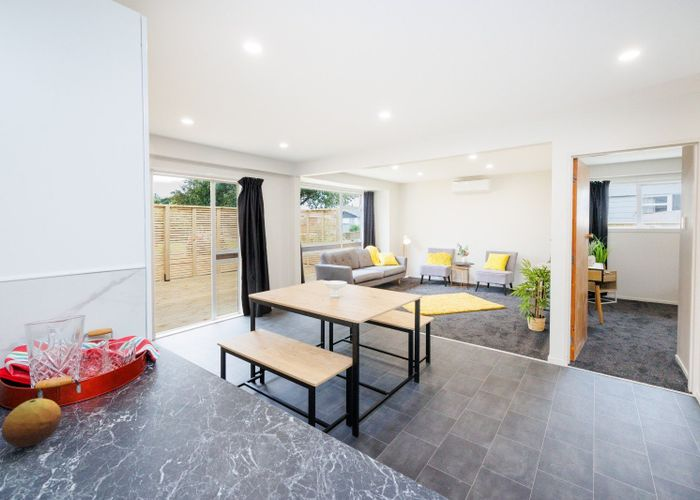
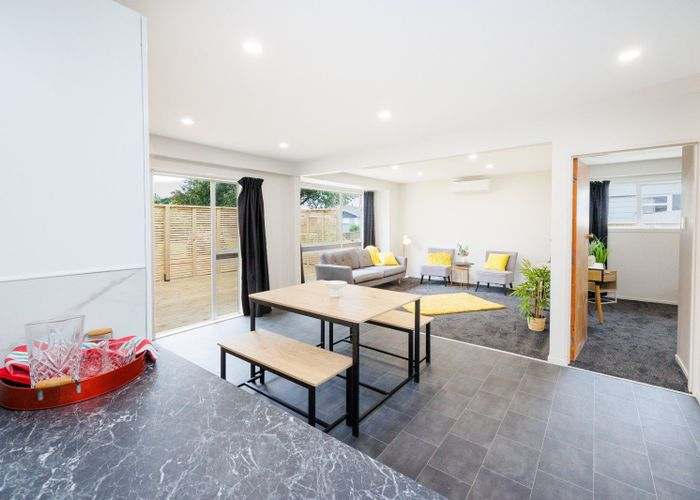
- fruit [1,397,62,448]
